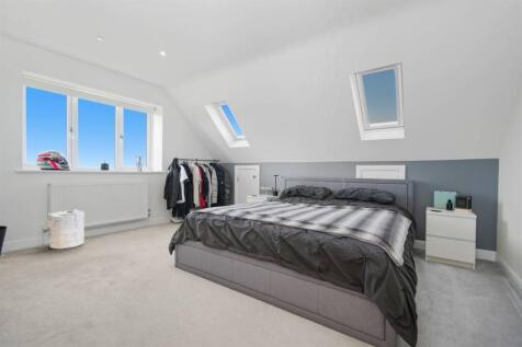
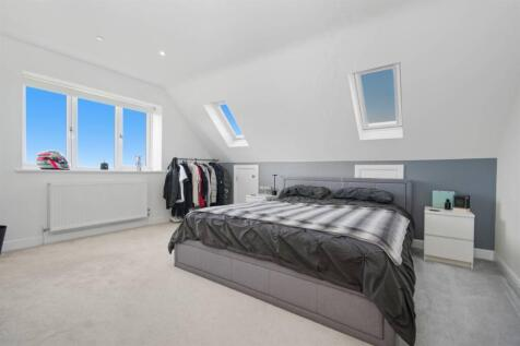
- laundry hamper [45,209,86,250]
